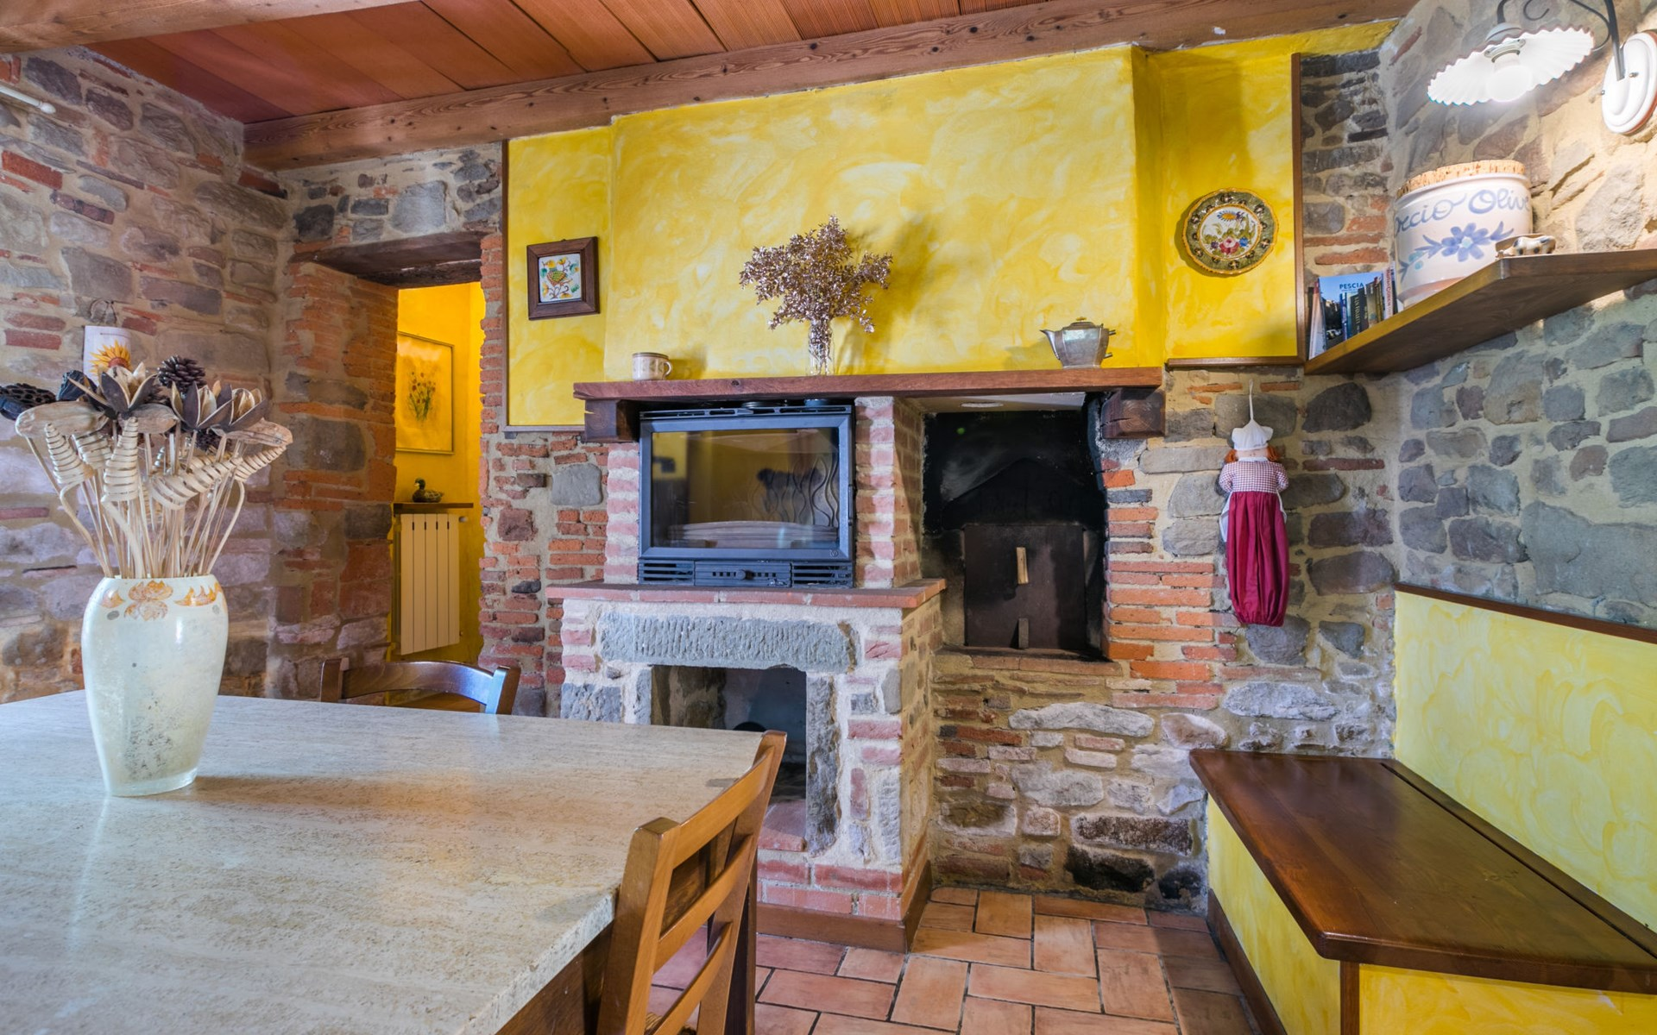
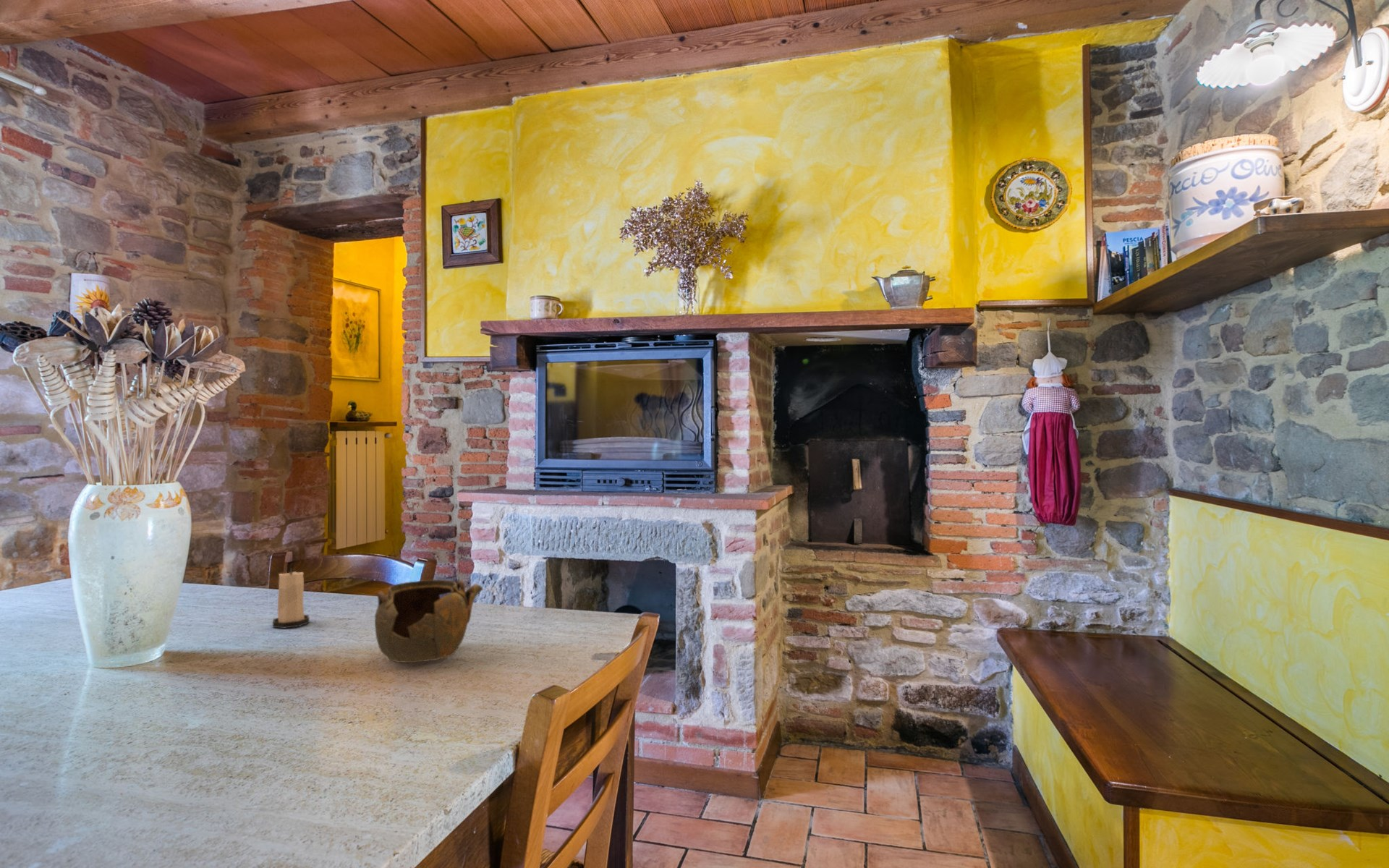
+ candle [272,567,310,629]
+ teapot [374,579,484,663]
